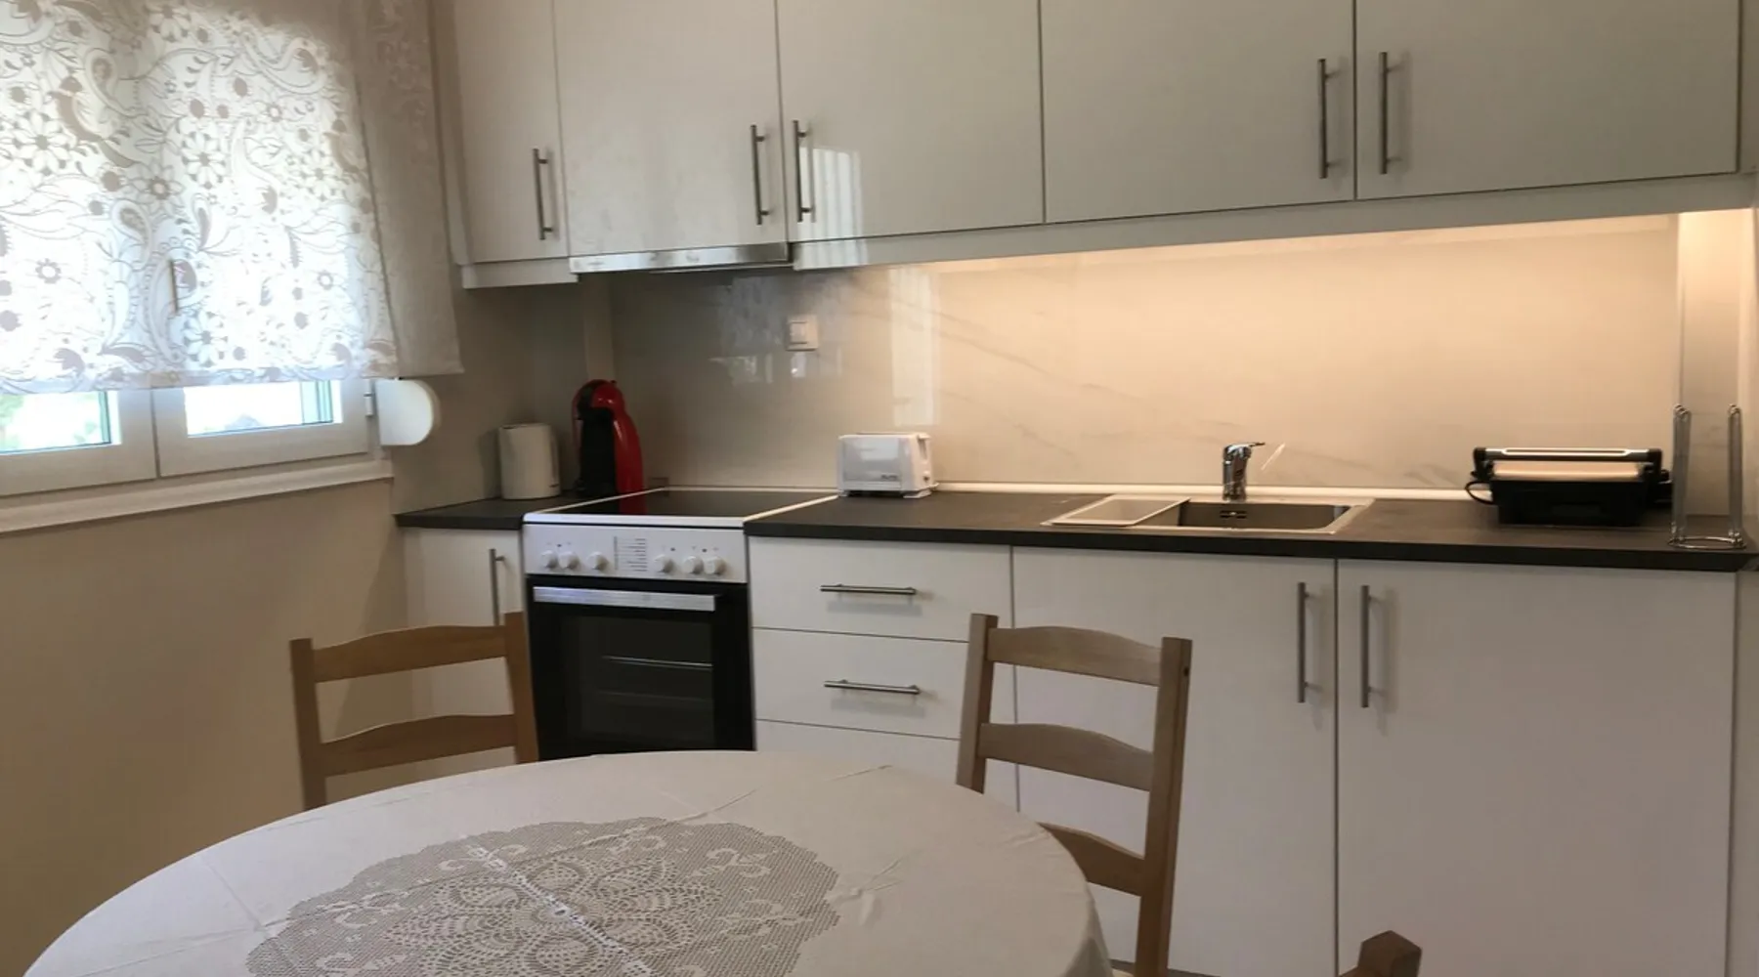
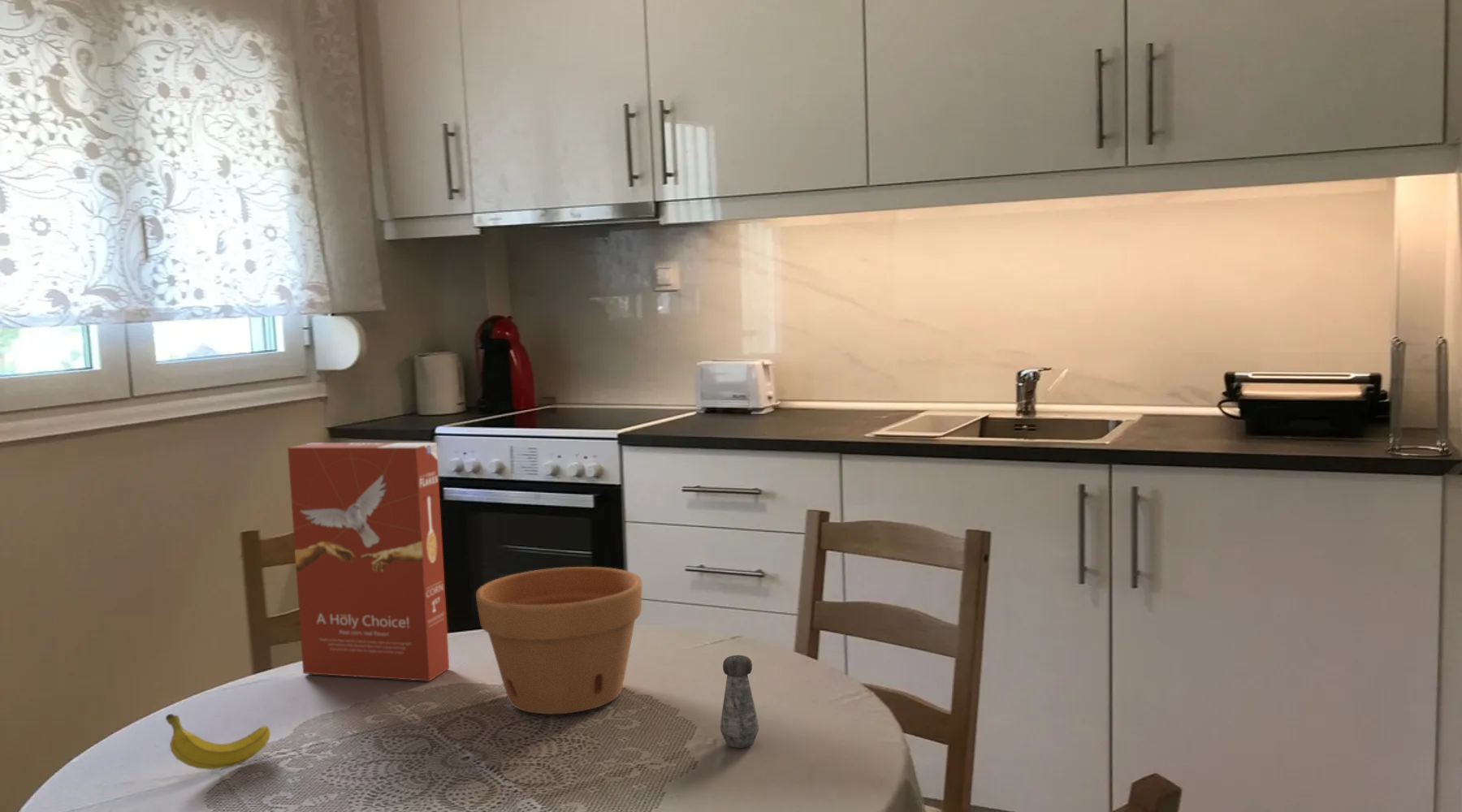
+ cereal box [287,442,450,682]
+ salt shaker [720,654,760,749]
+ flower pot [475,566,642,715]
+ fruit [165,714,271,771]
